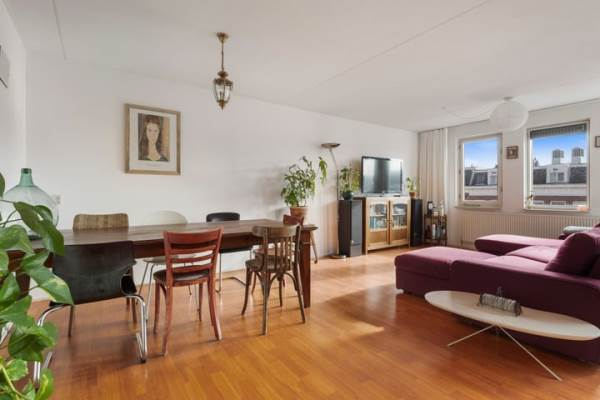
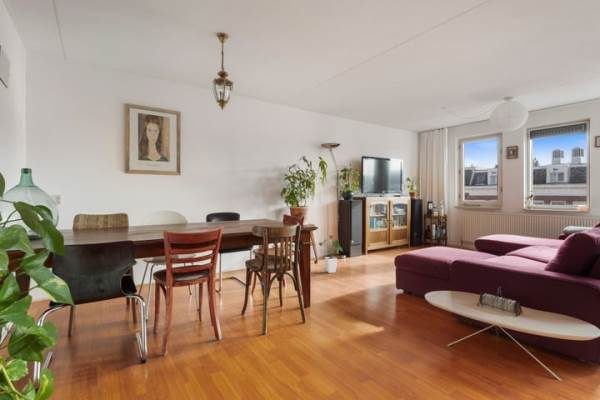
+ house plant [318,234,344,274]
